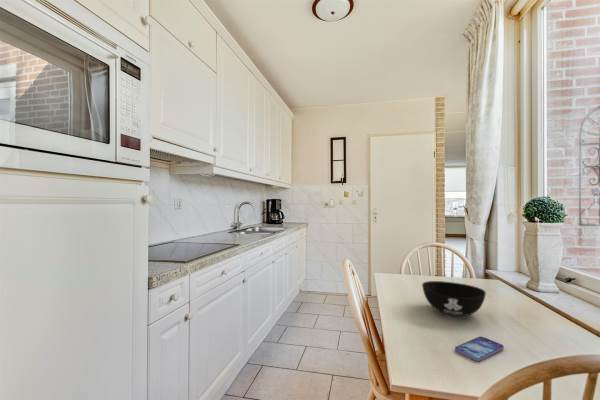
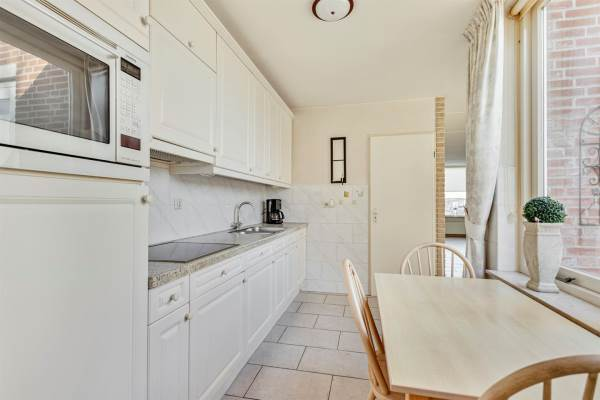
- smartphone [454,336,505,362]
- bowl [421,280,487,317]
